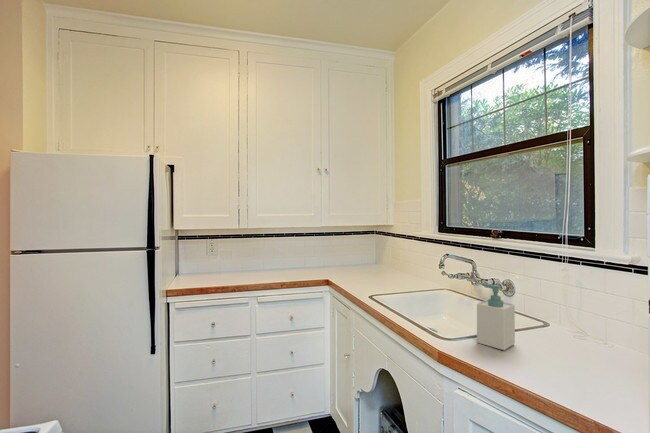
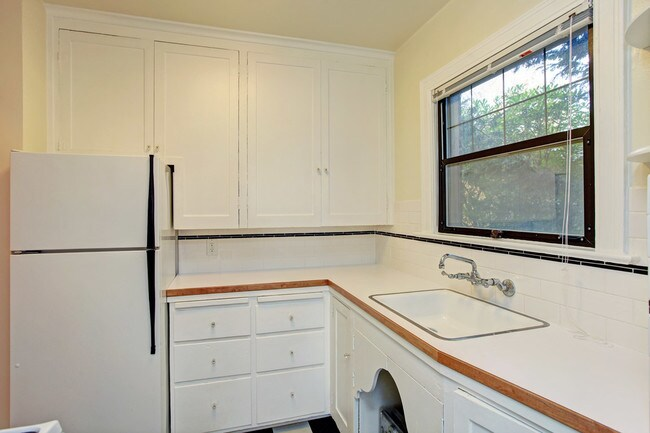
- soap bottle [476,283,516,351]
